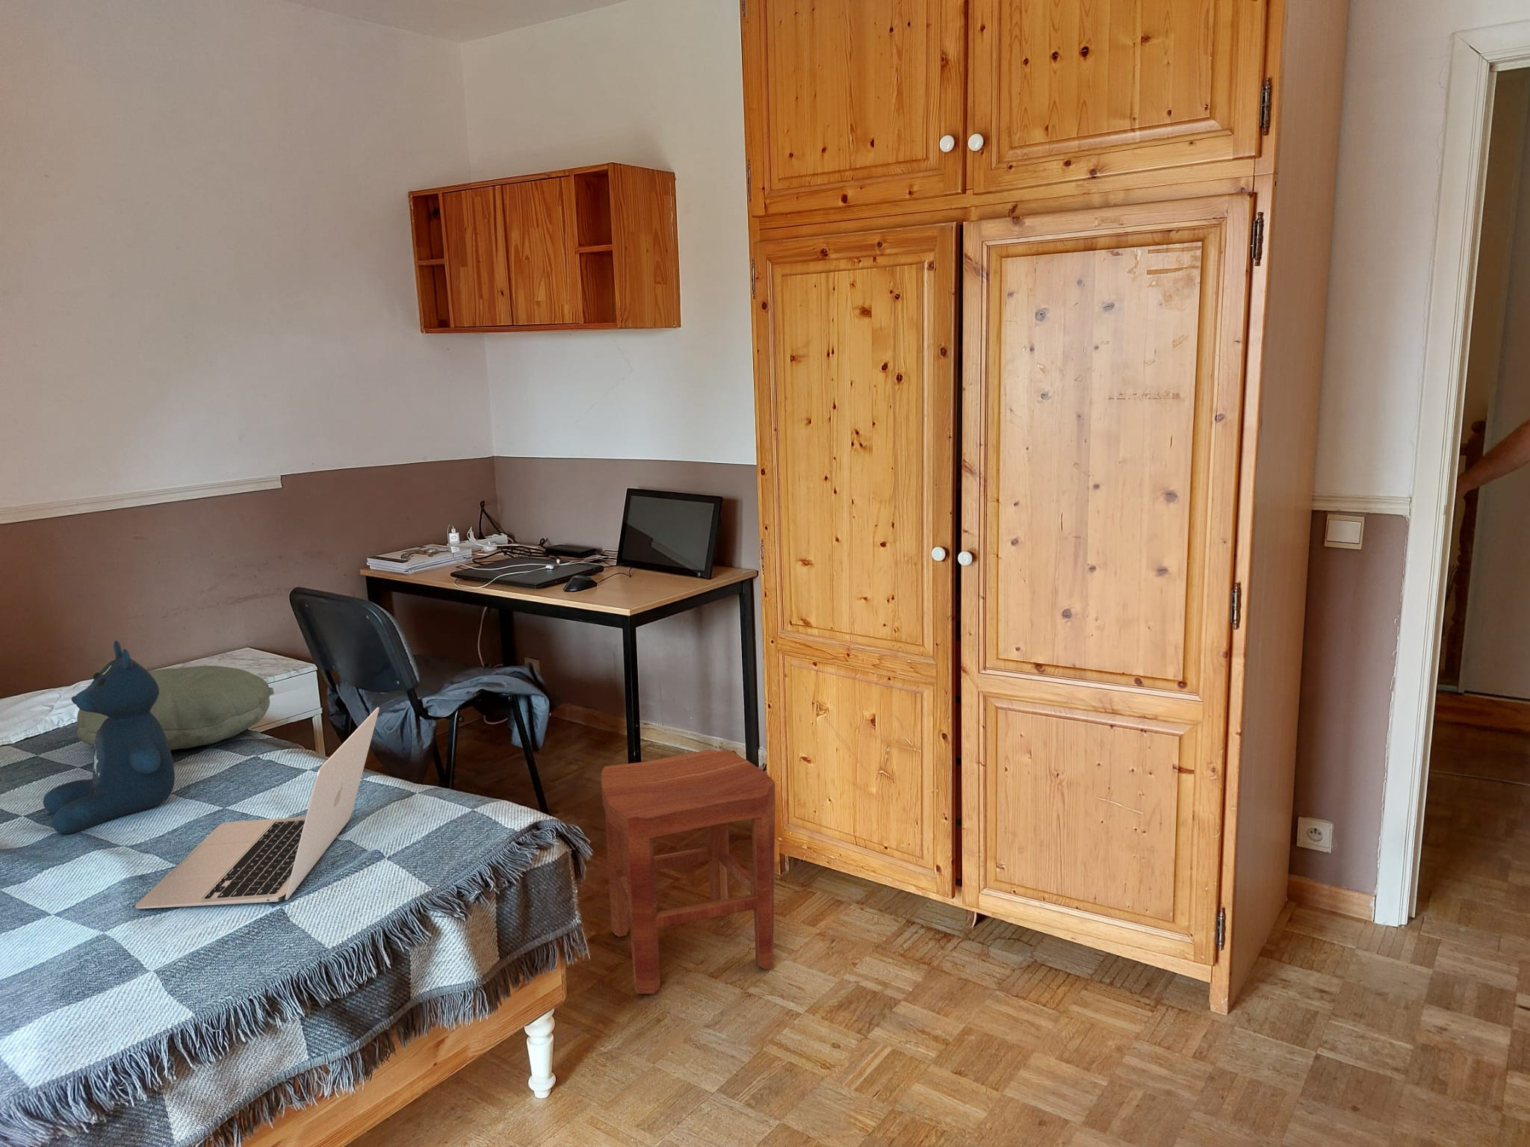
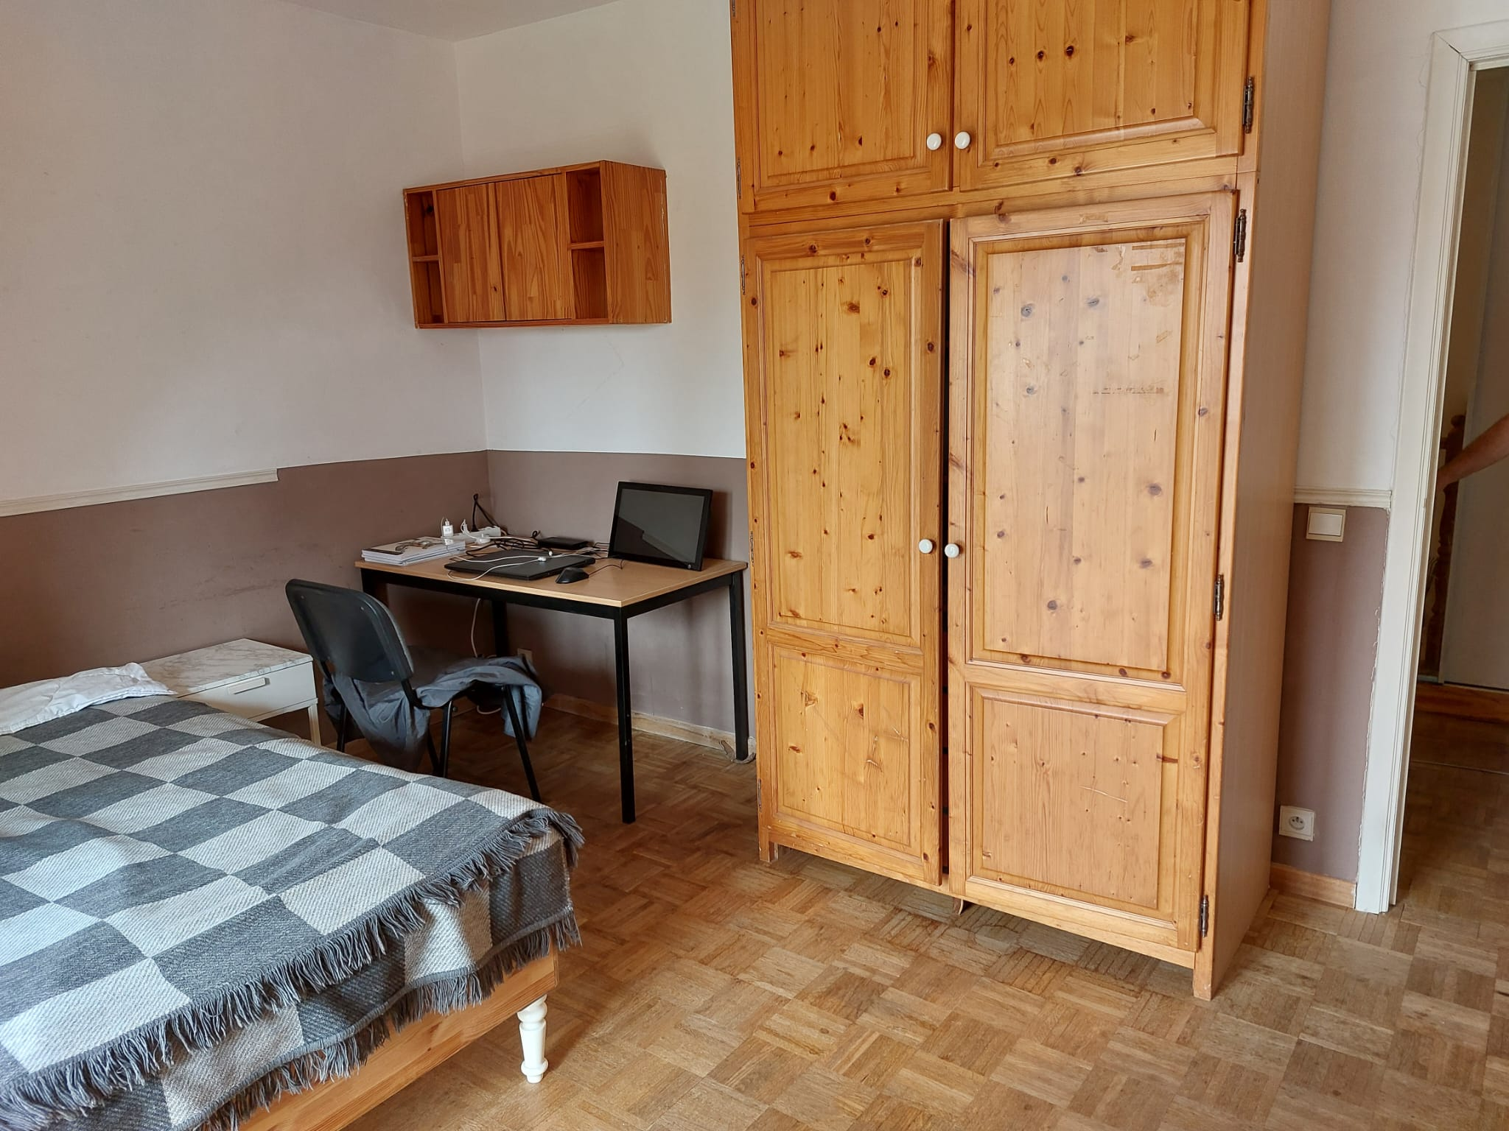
- laptop [135,706,379,910]
- stuffed bear [42,640,176,835]
- stool [601,749,776,995]
- pillow [76,665,270,752]
